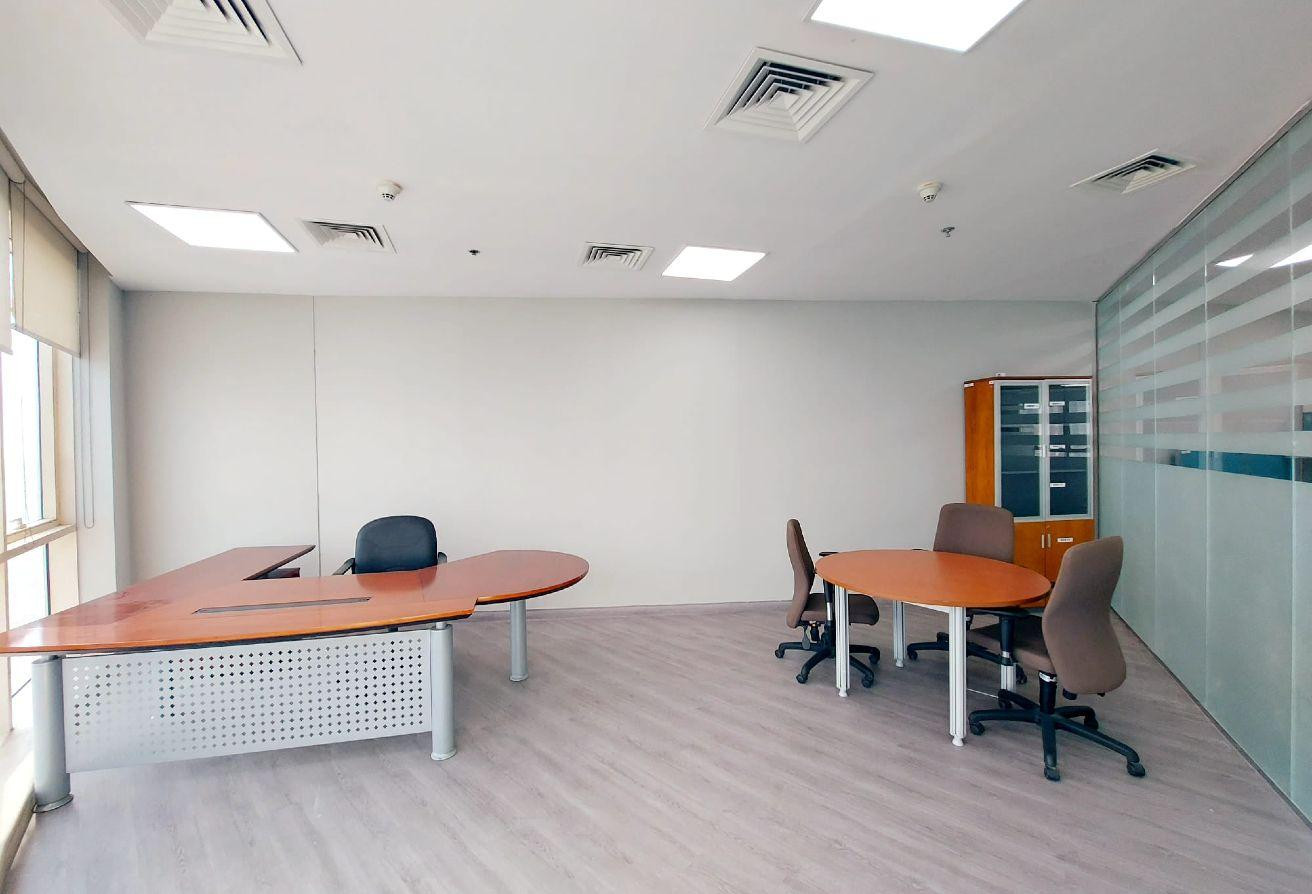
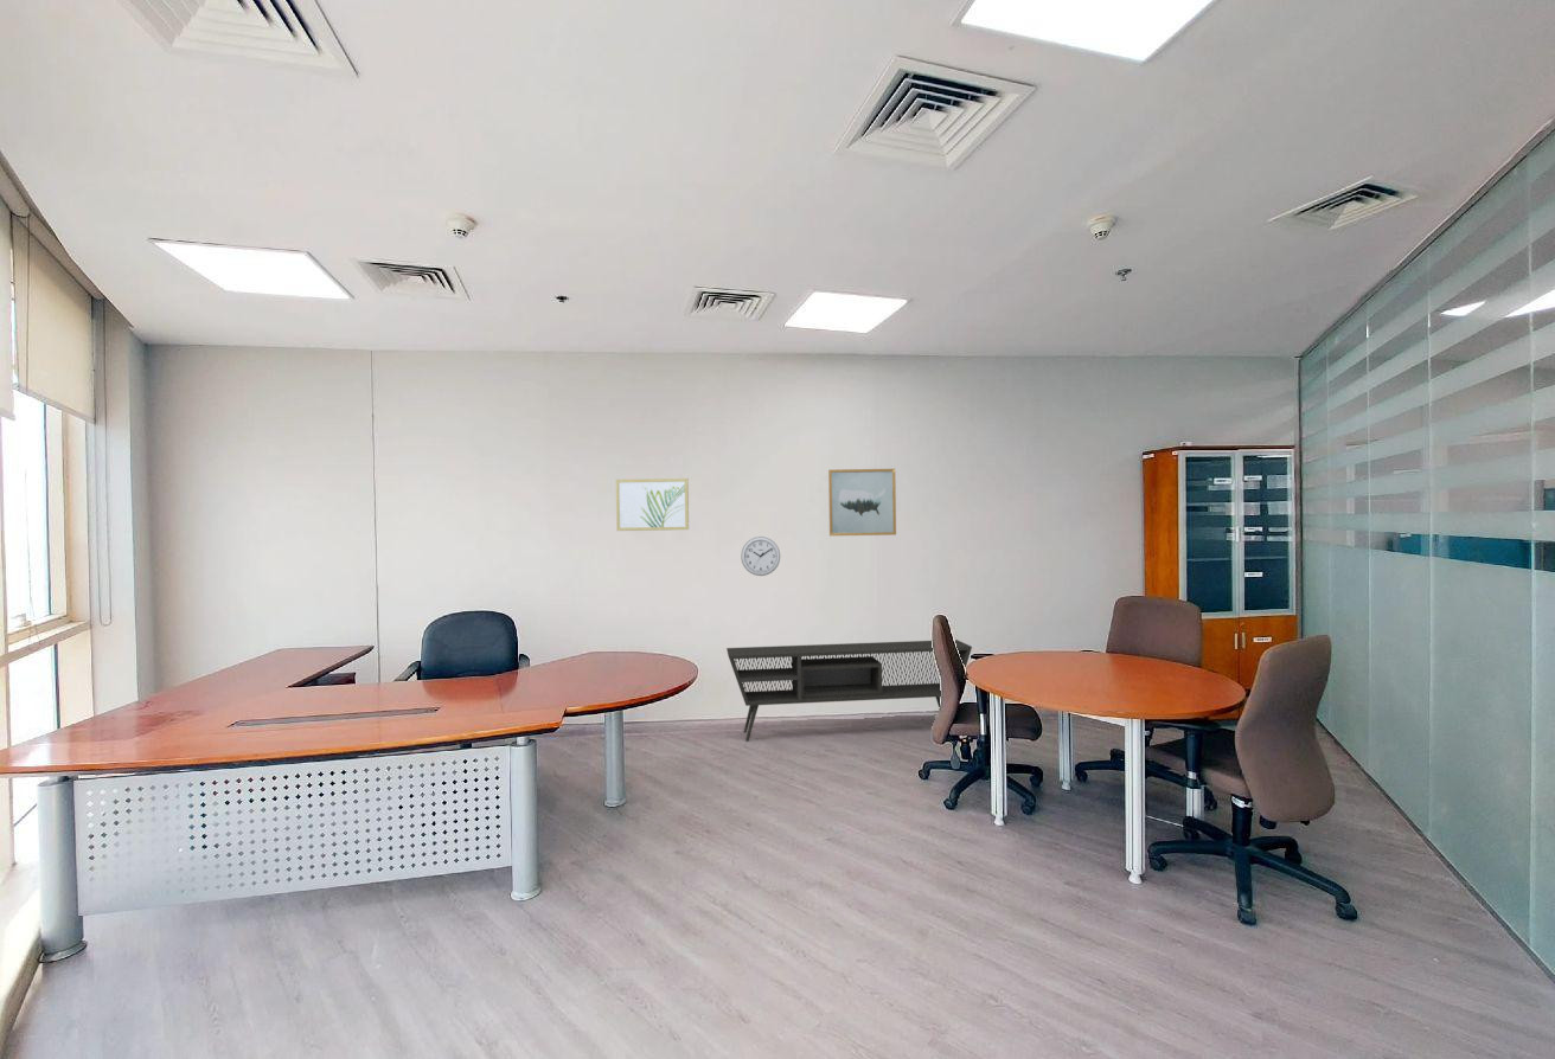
+ wall art [827,468,897,537]
+ media console [725,638,973,743]
+ wall art [615,477,690,532]
+ wall clock [740,535,781,577]
